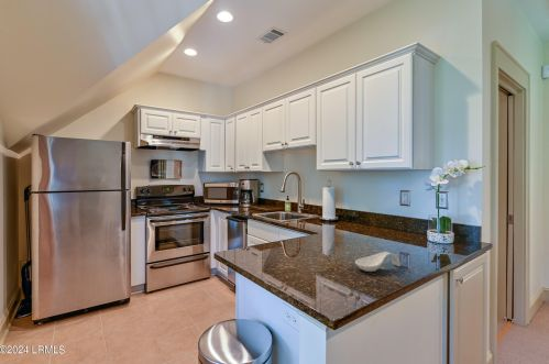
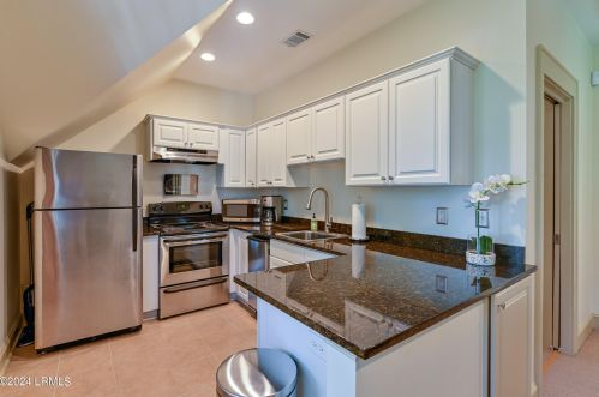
- spoon rest [354,251,402,273]
